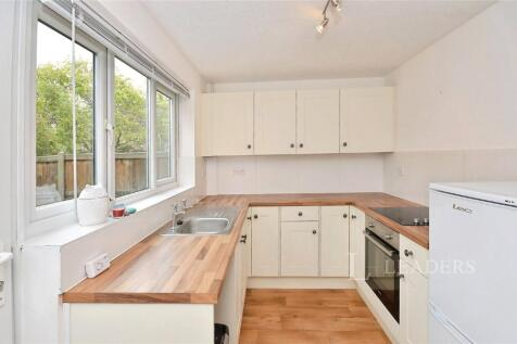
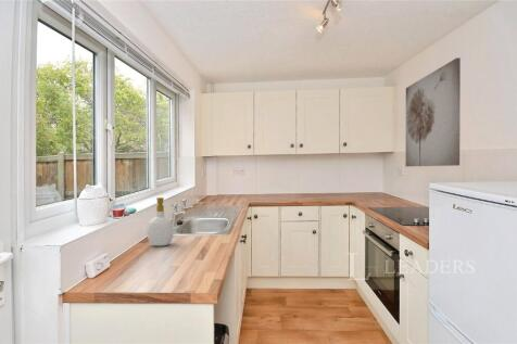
+ soap bottle [146,196,175,247]
+ wall art [404,56,462,167]
